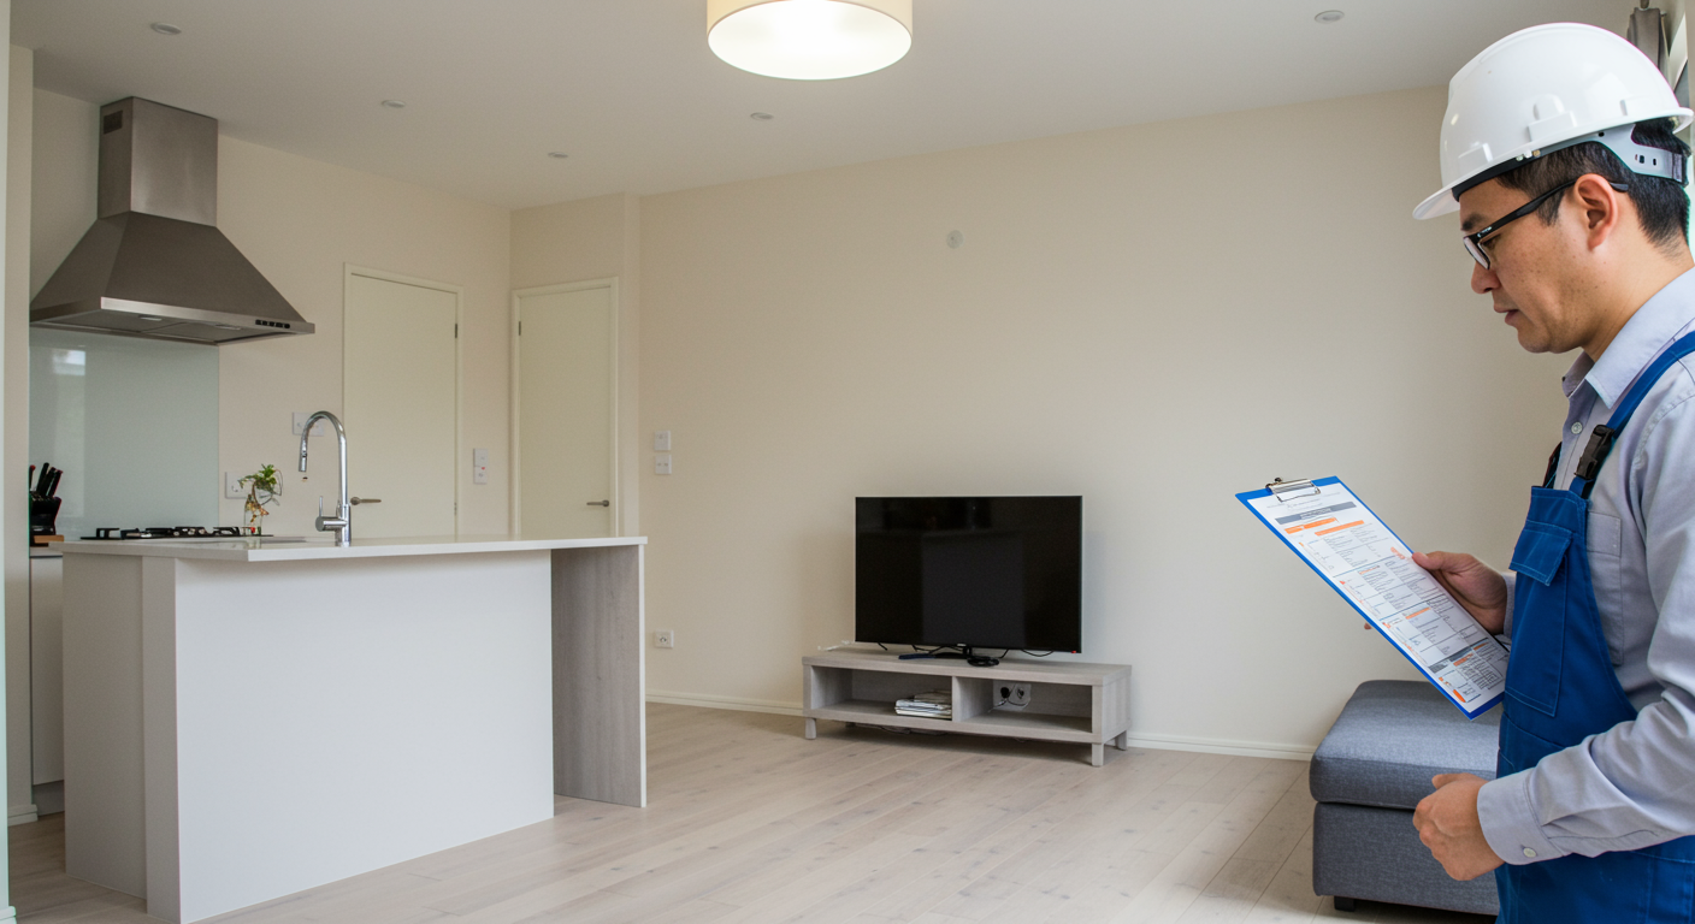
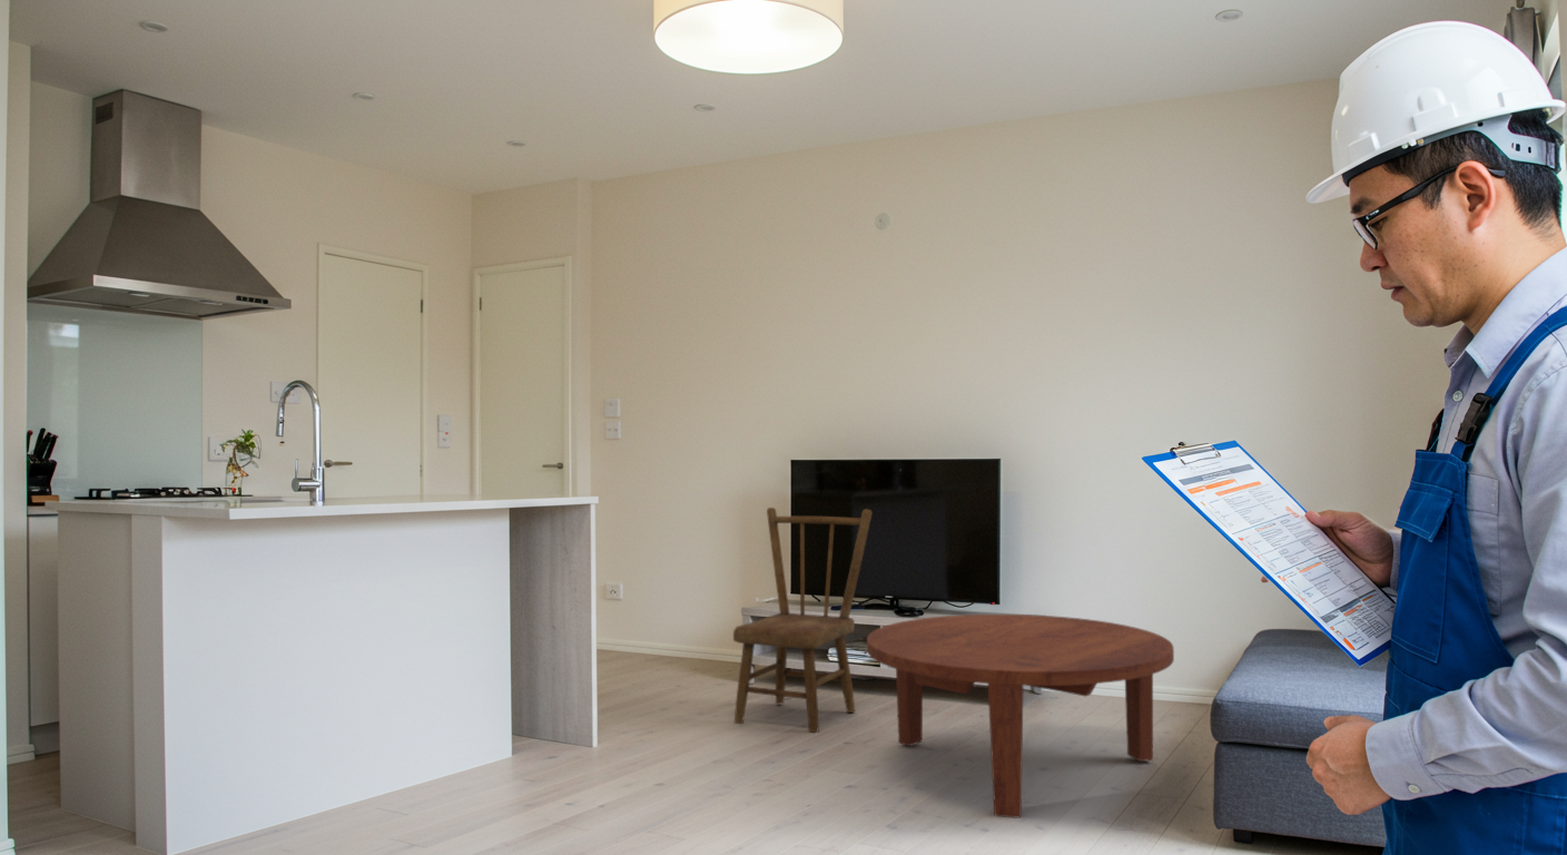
+ dining chair [732,507,873,734]
+ coffee table [866,613,1175,819]
